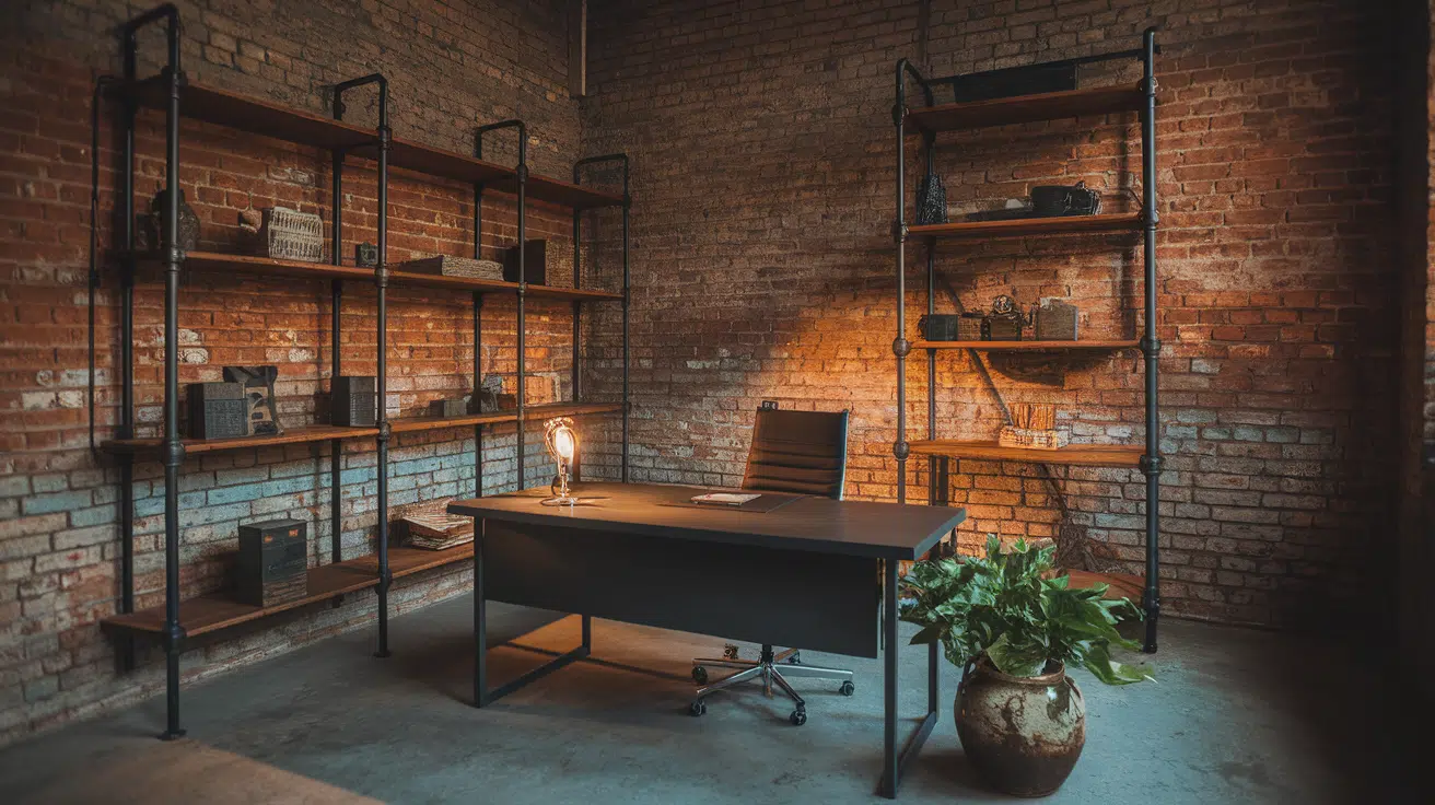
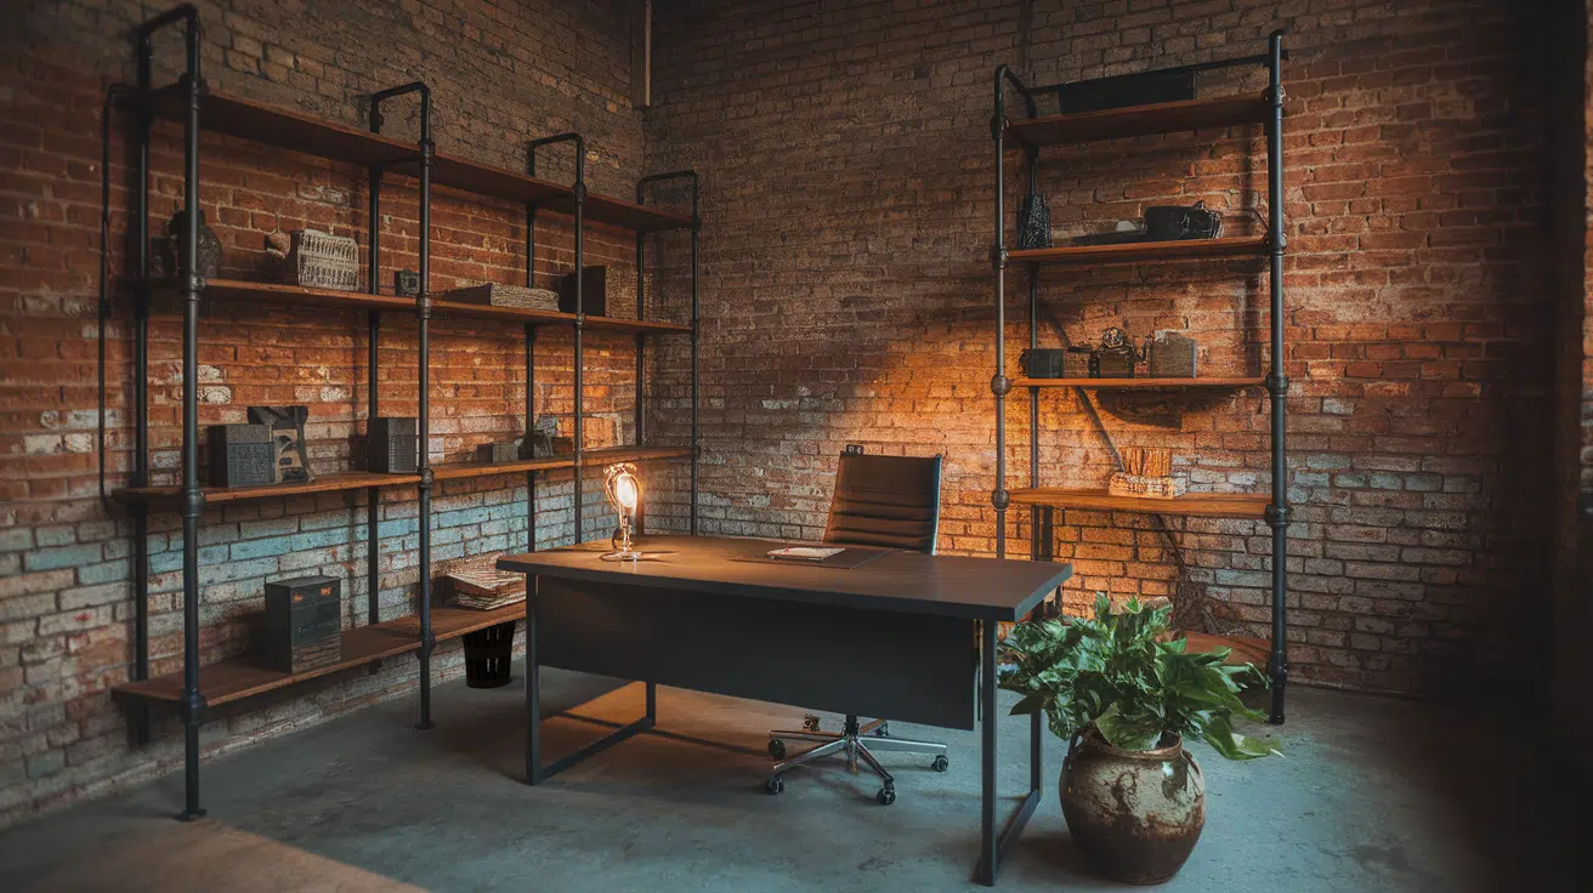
+ wastebasket [460,619,517,689]
